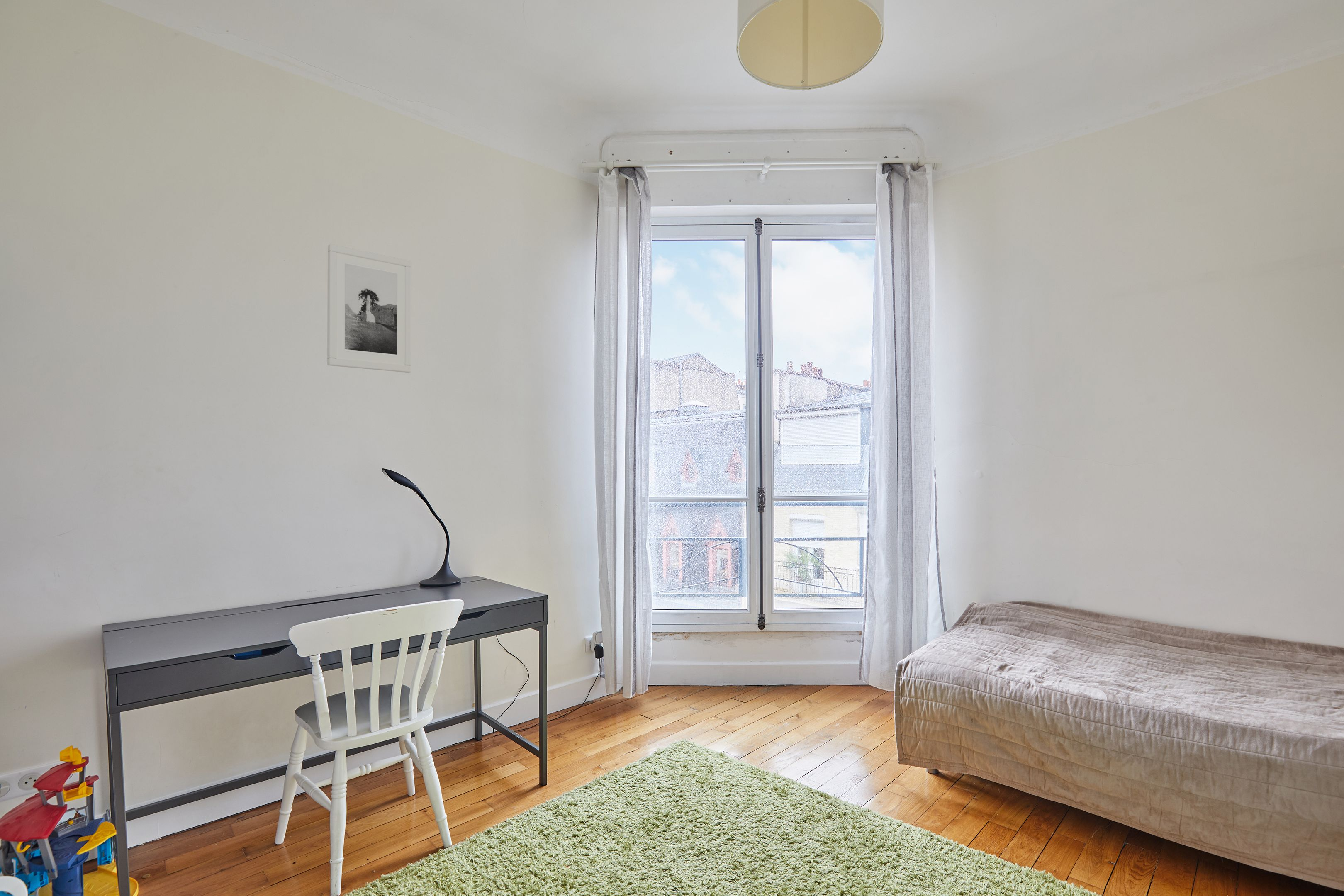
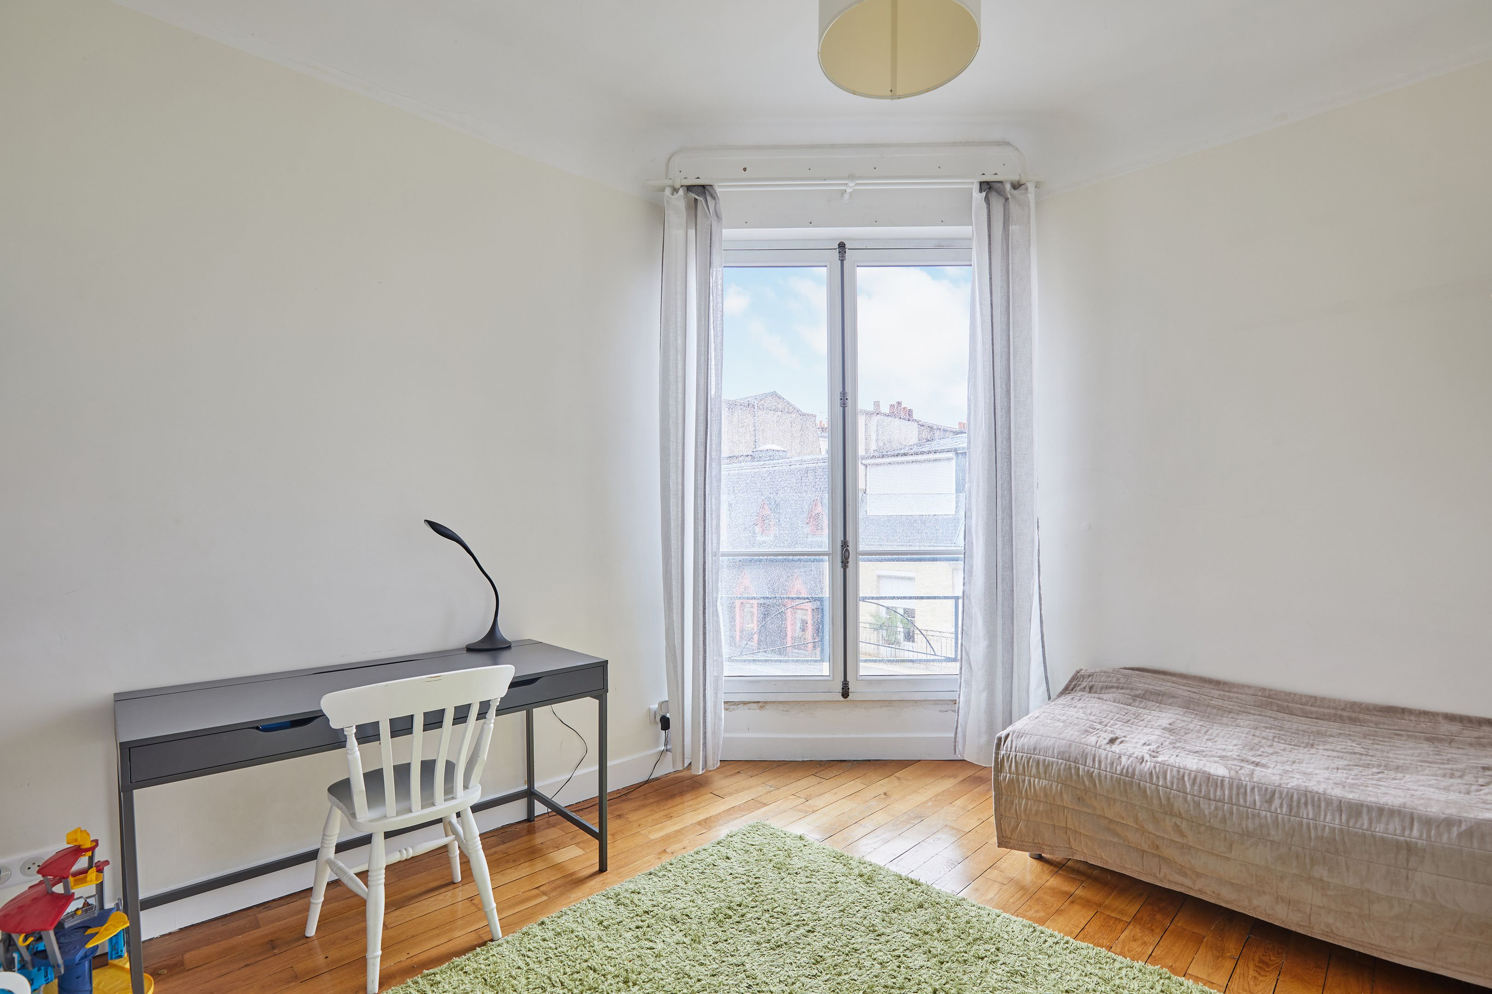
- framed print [327,244,412,373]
